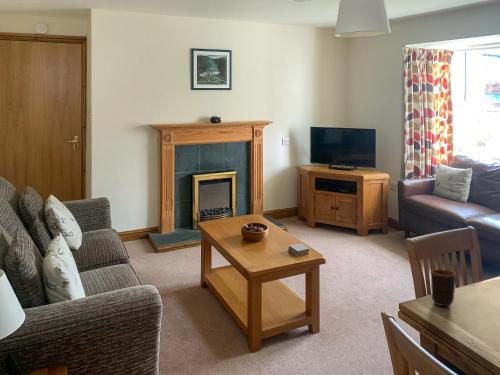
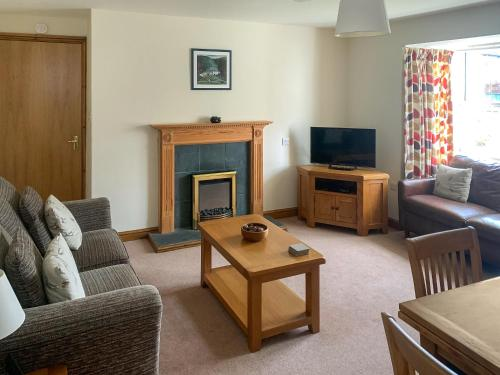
- mug [430,268,457,307]
